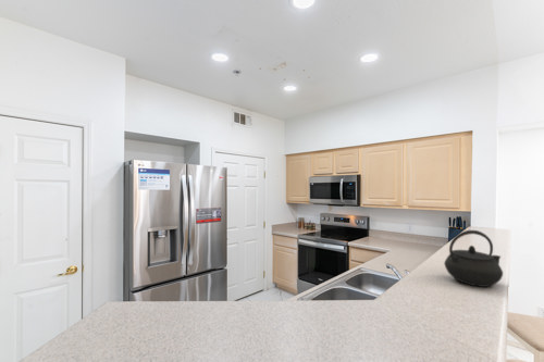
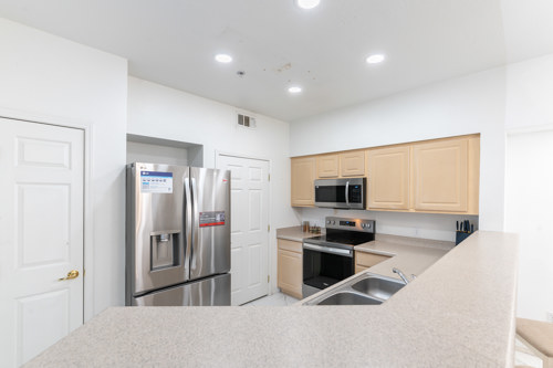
- kettle [443,229,504,288]
